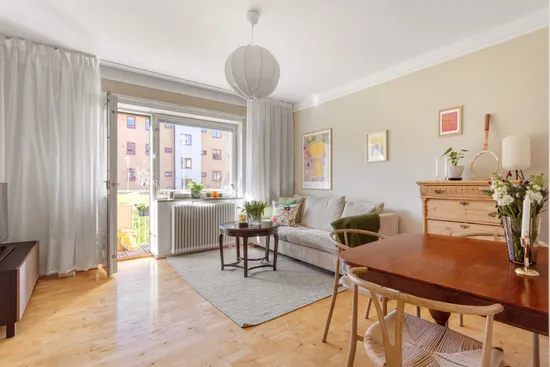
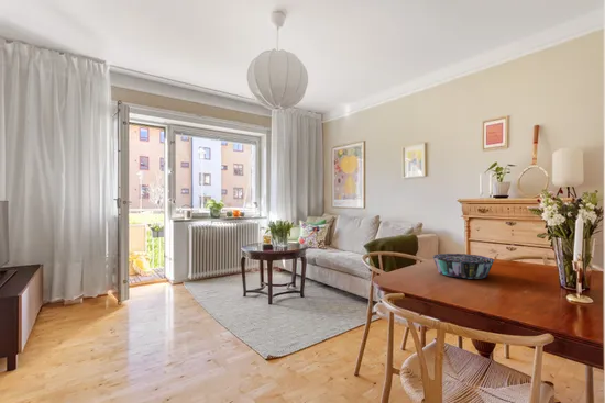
+ decorative bowl [432,253,495,280]
